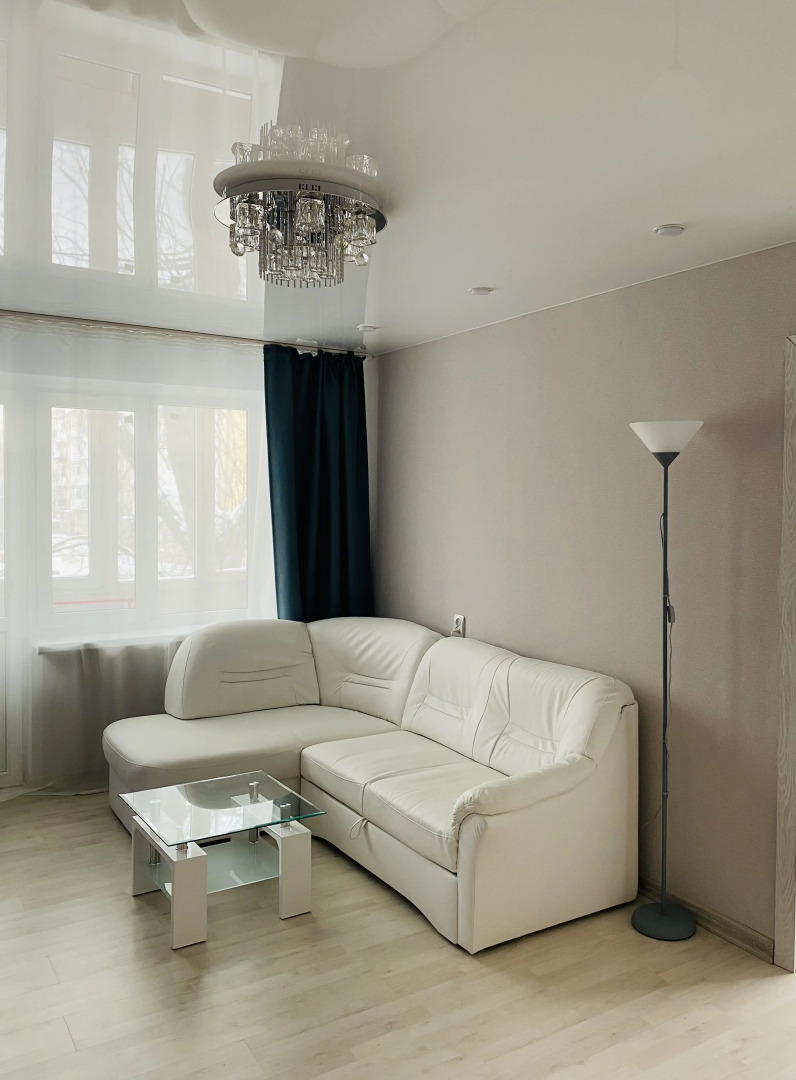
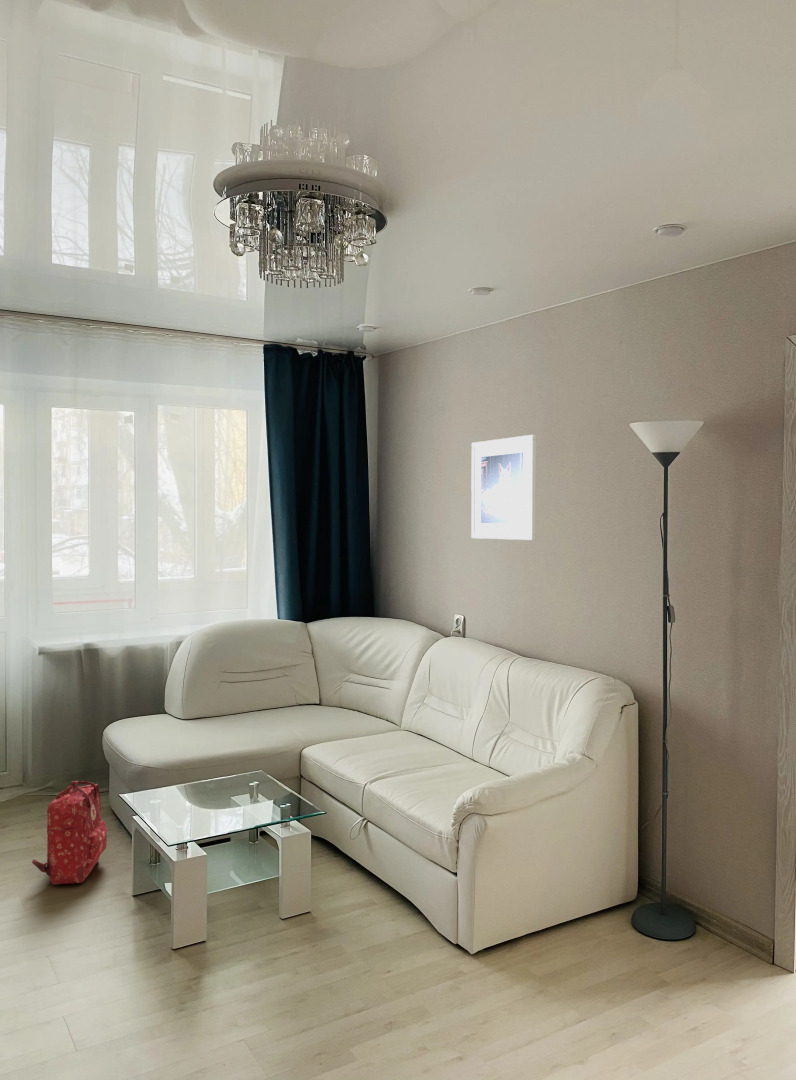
+ backpack [31,780,108,885]
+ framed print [470,434,537,541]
